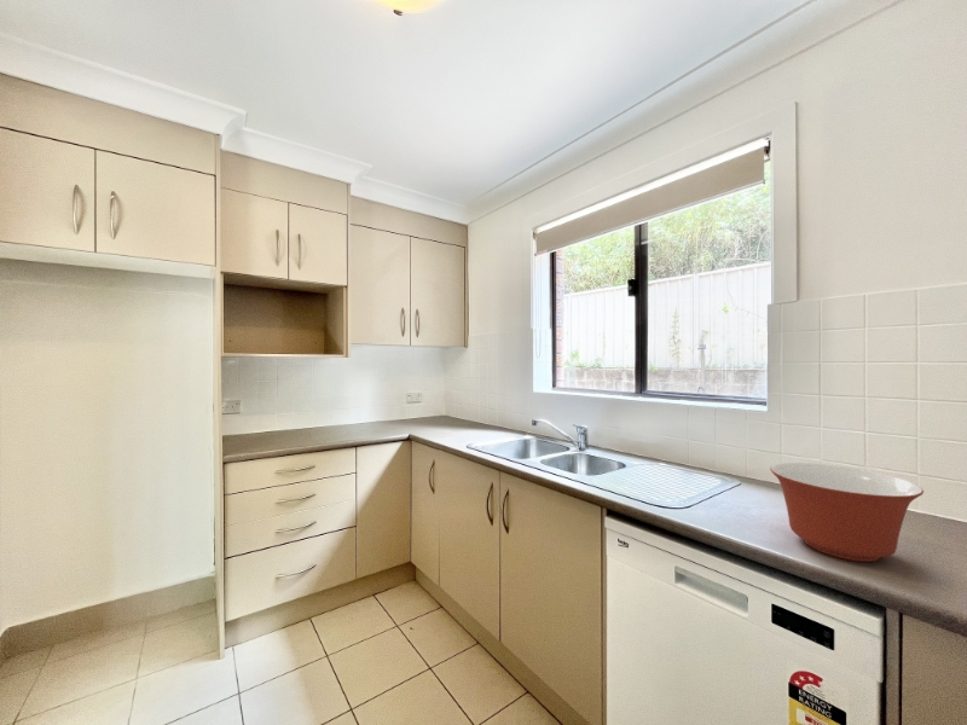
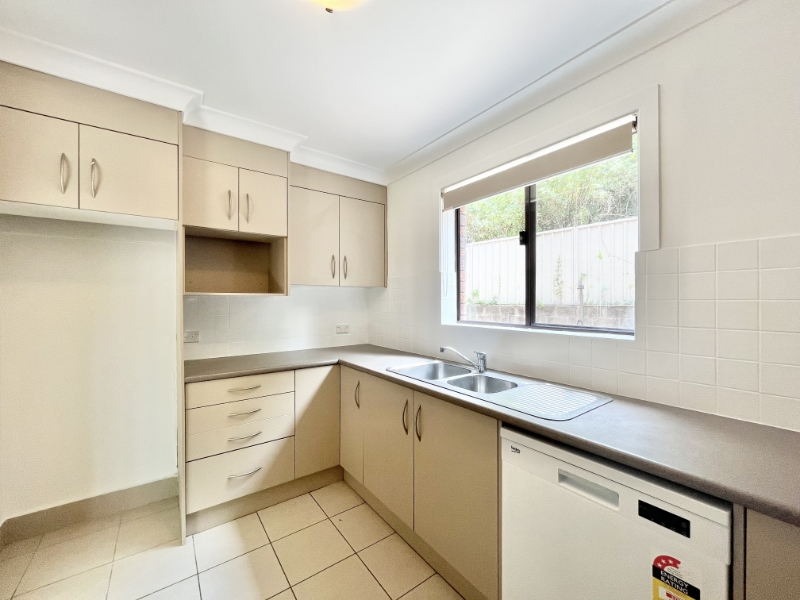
- mixing bowl [769,462,925,563]
